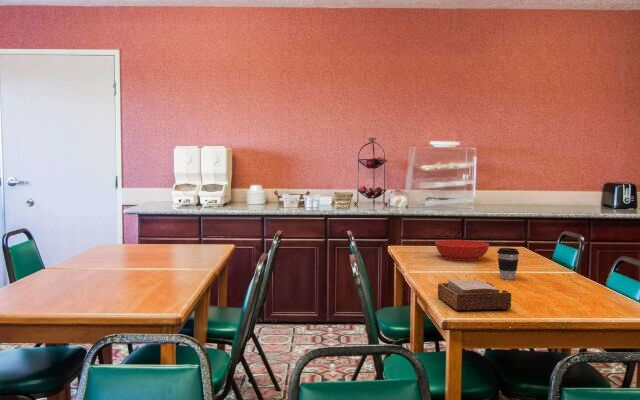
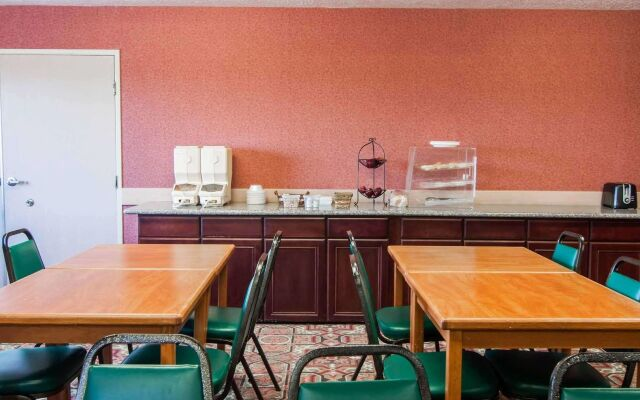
- napkin holder [437,279,512,312]
- coffee cup [496,247,520,280]
- bowl [434,239,490,262]
